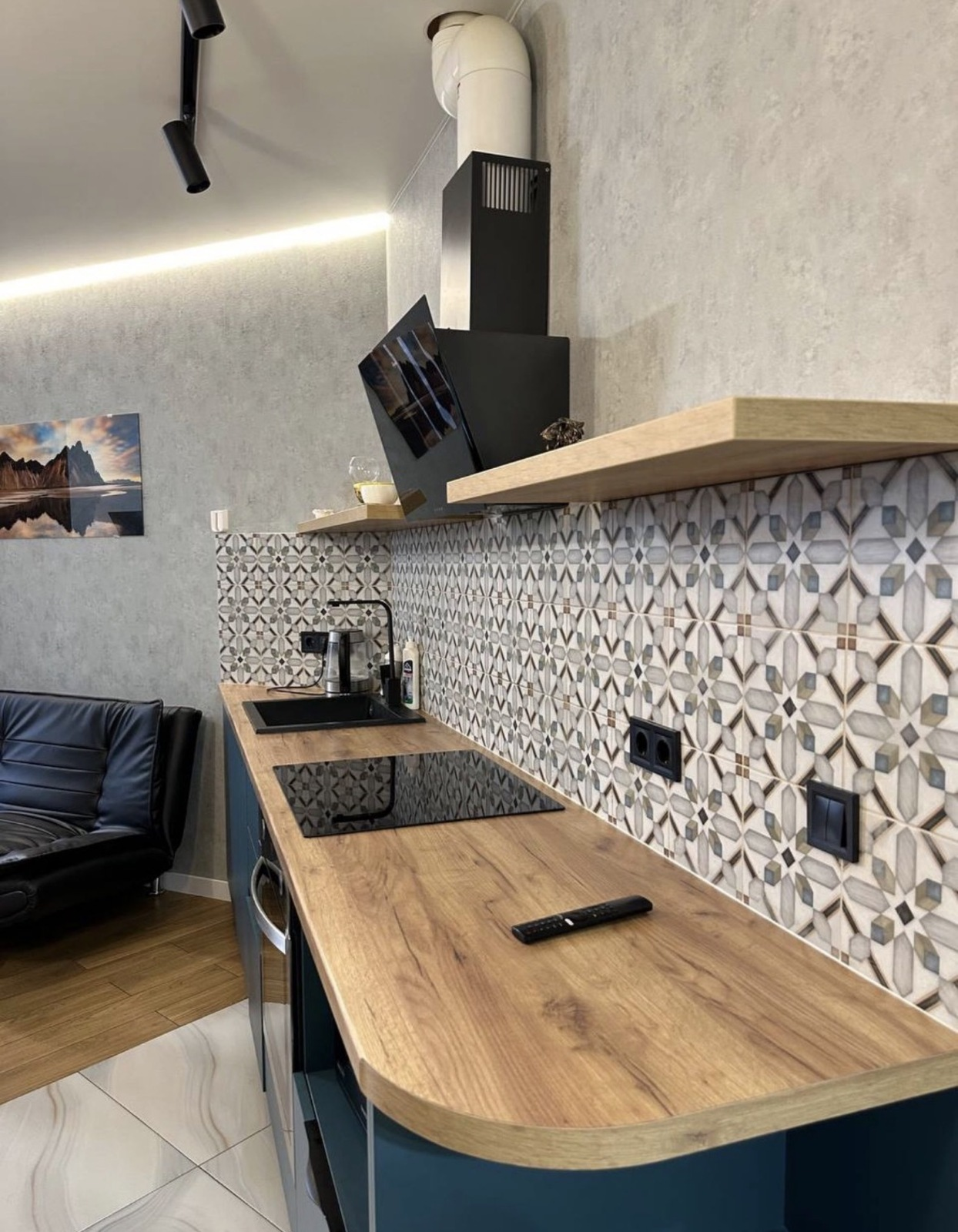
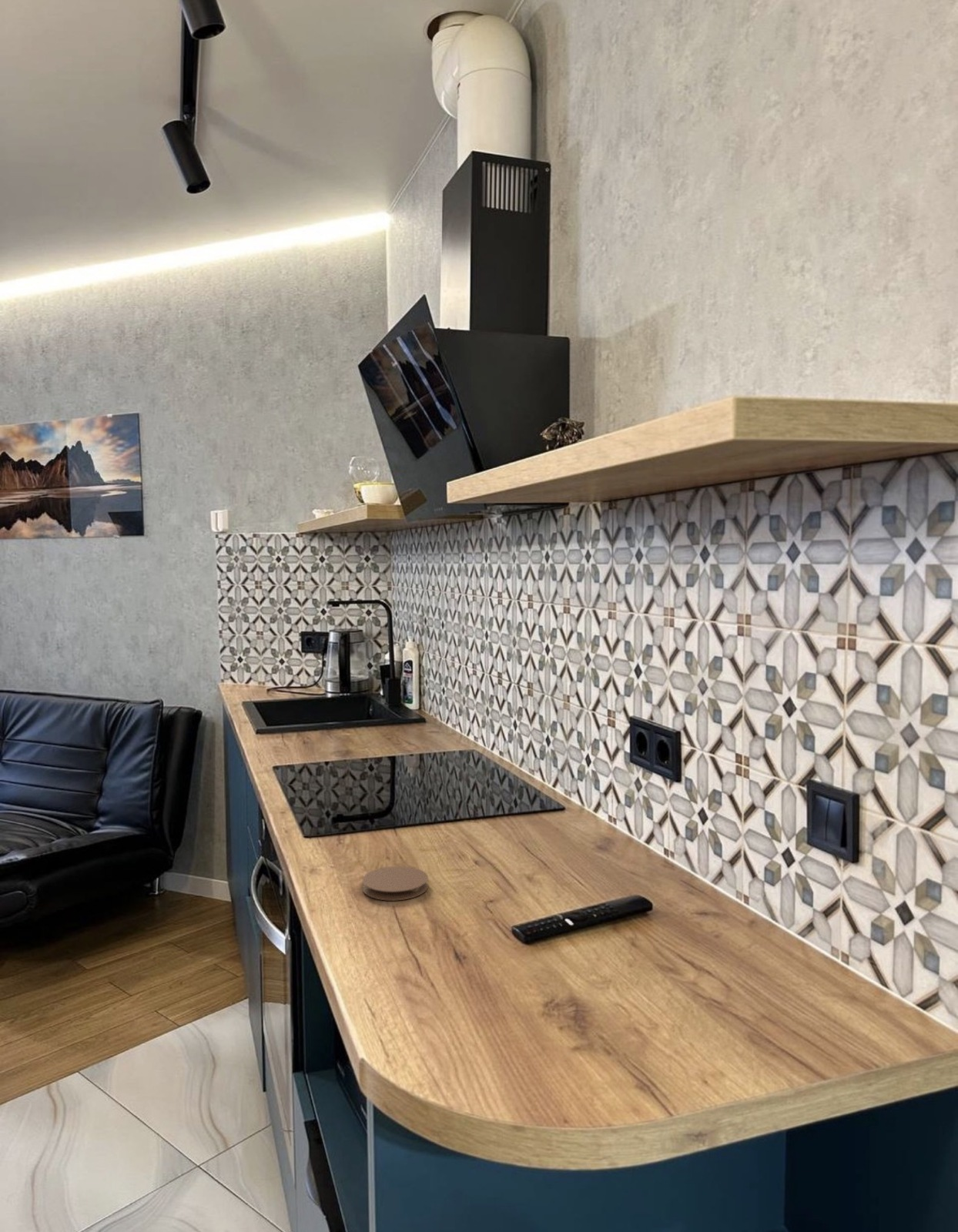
+ coaster [362,865,429,902]
